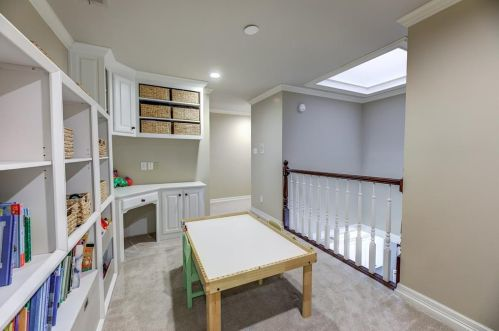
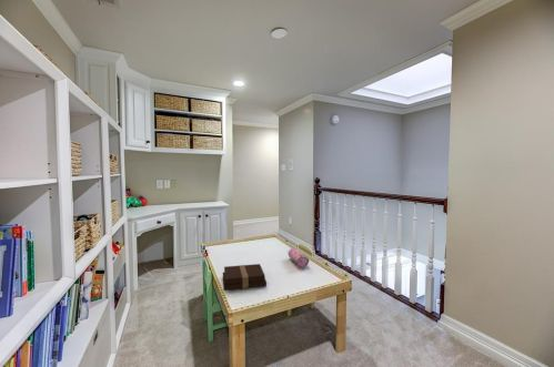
+ book [222,263,268,292]
+ pencil case [288,247,310,269]
